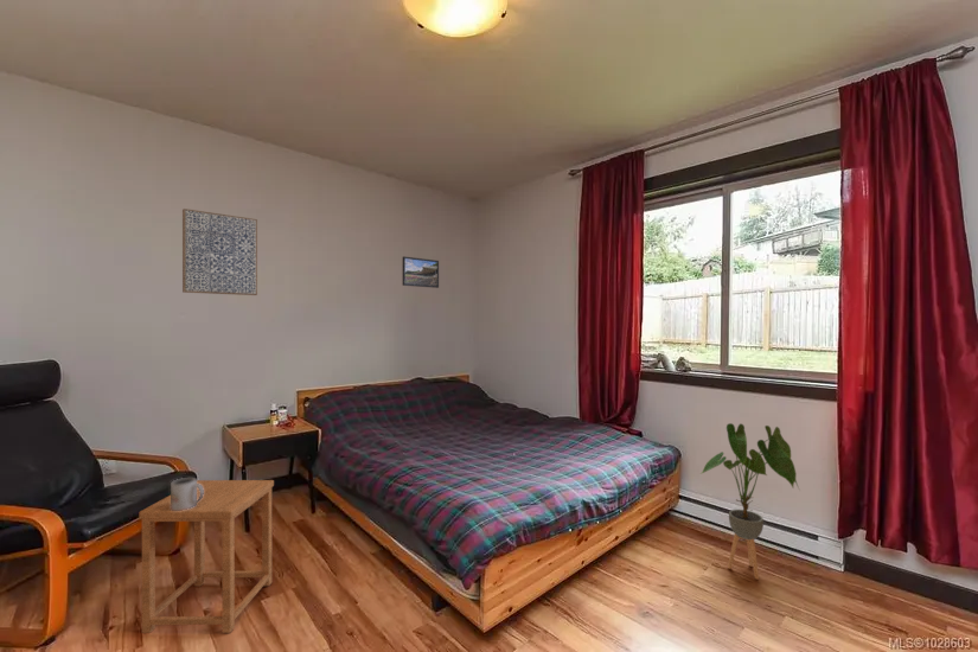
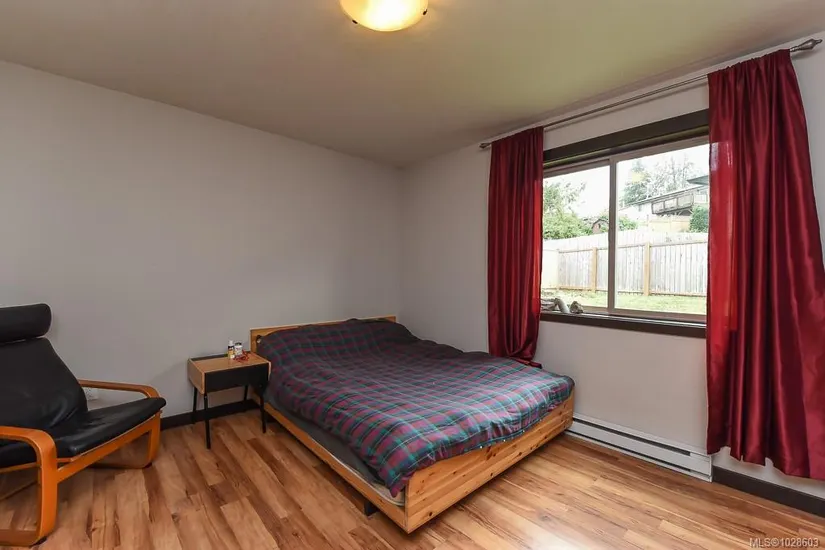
- house plant [701,422,801,581]
- wall art [181,207,258,296]
- mug [170,477,204,511]
- side table [138,479,275,634]
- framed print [402,256,440,289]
